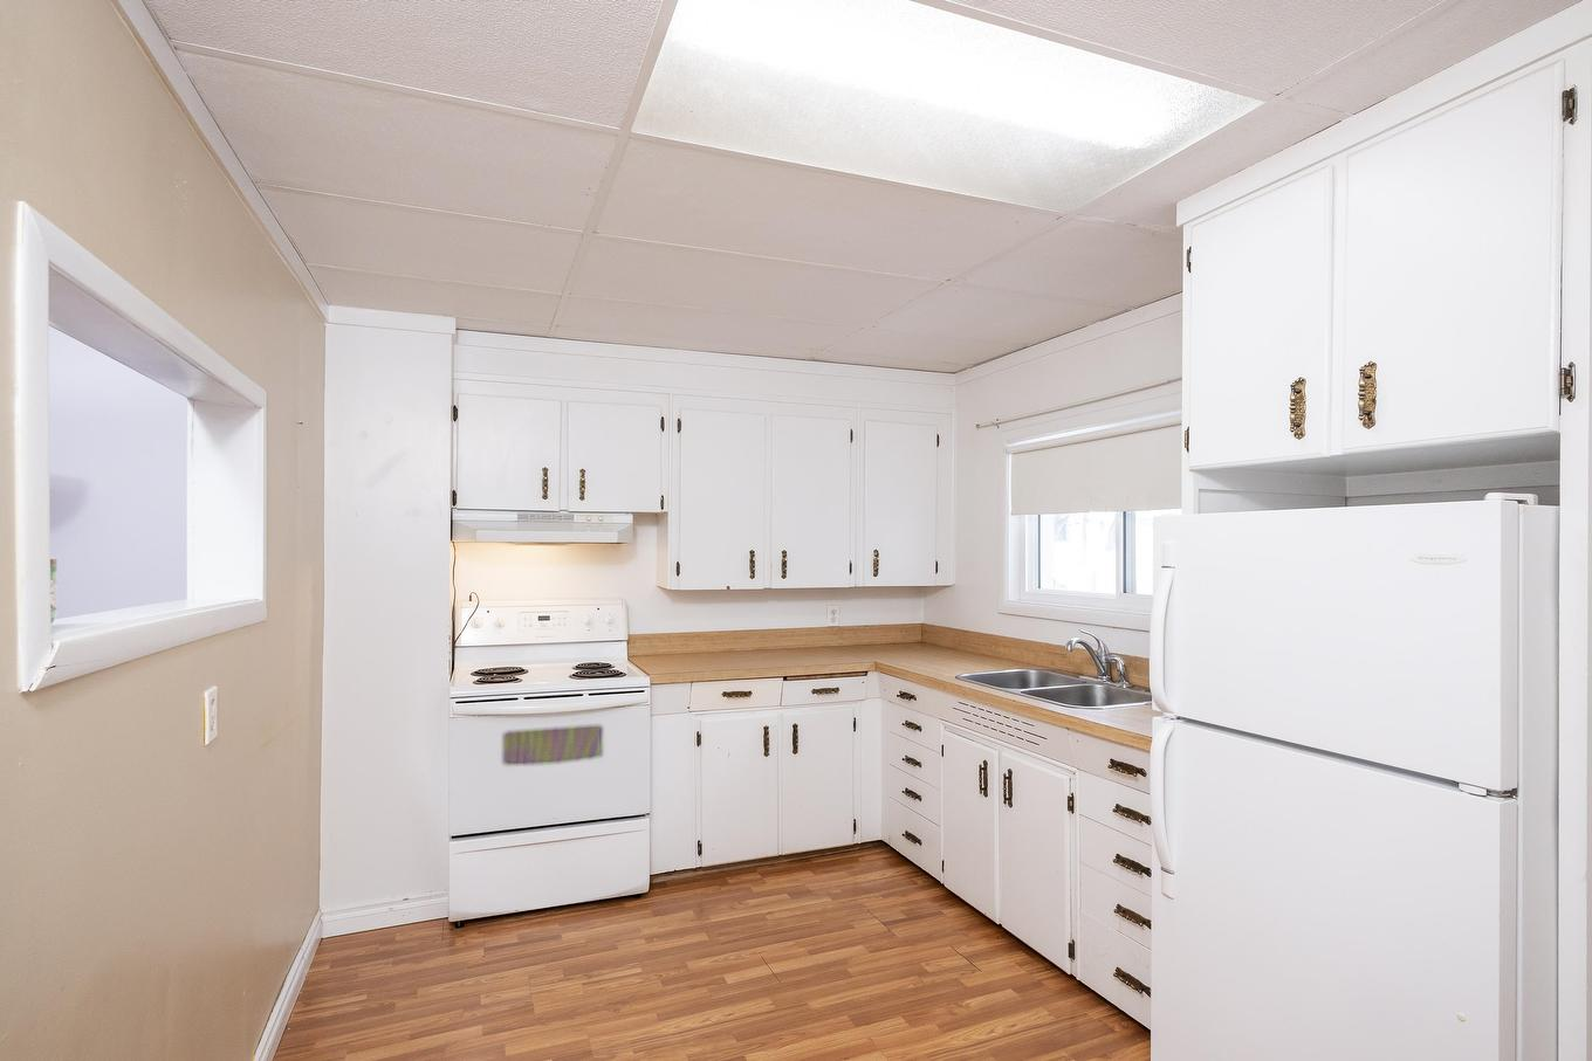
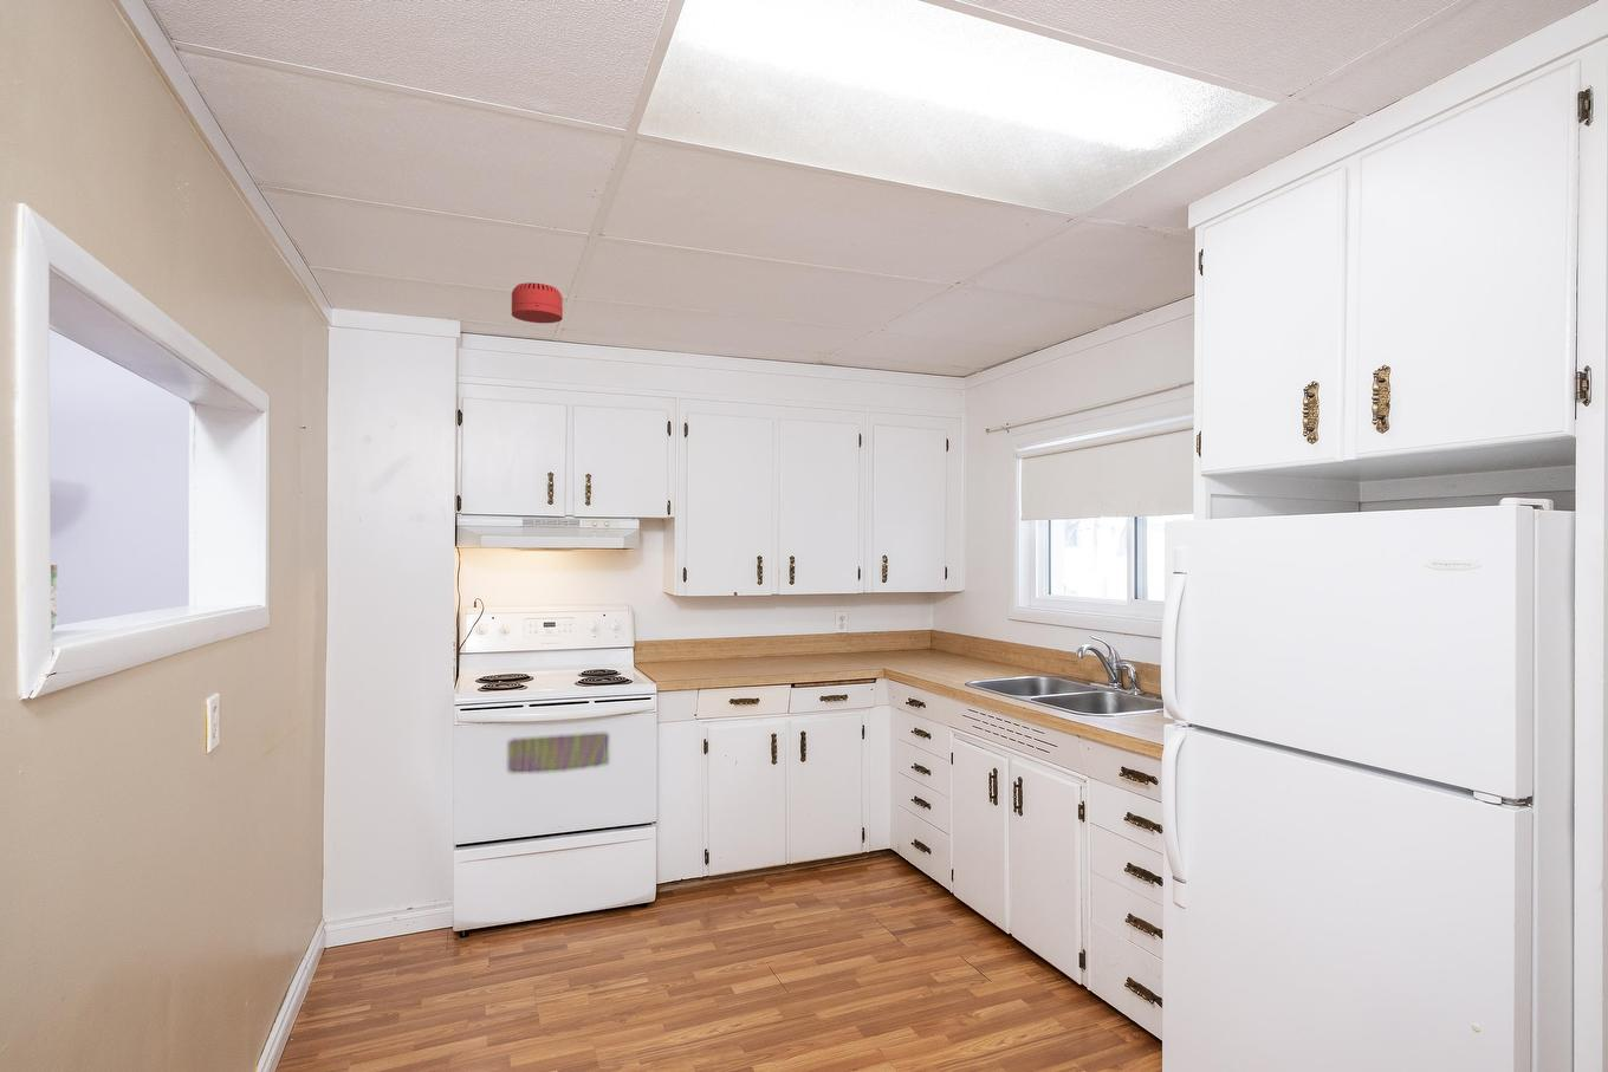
+ smoke detector [511,281,564,324]
